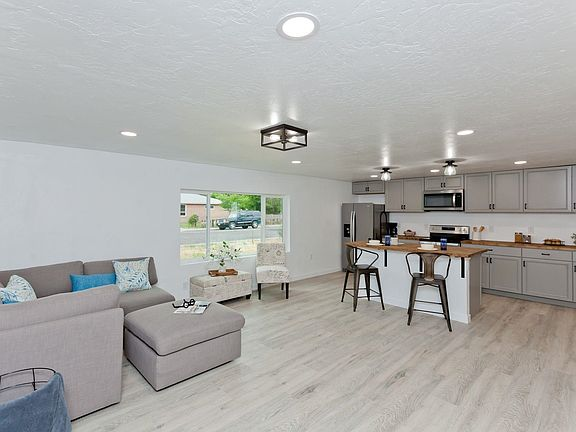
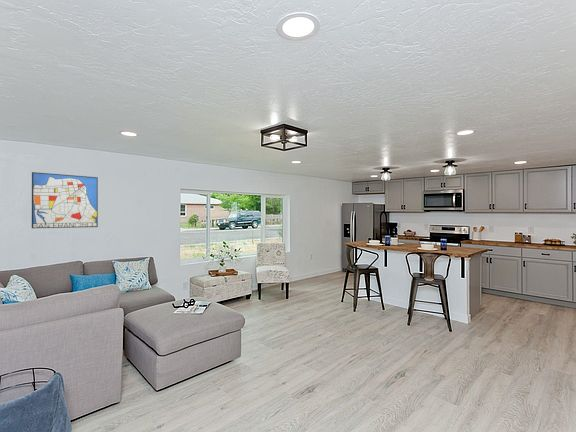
+ wall art [31,171,99,229]
